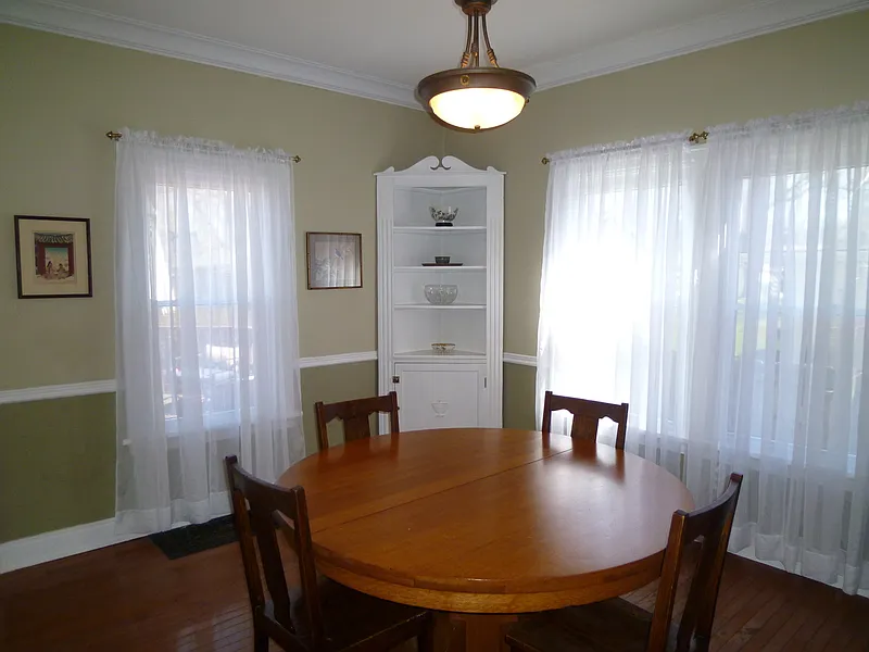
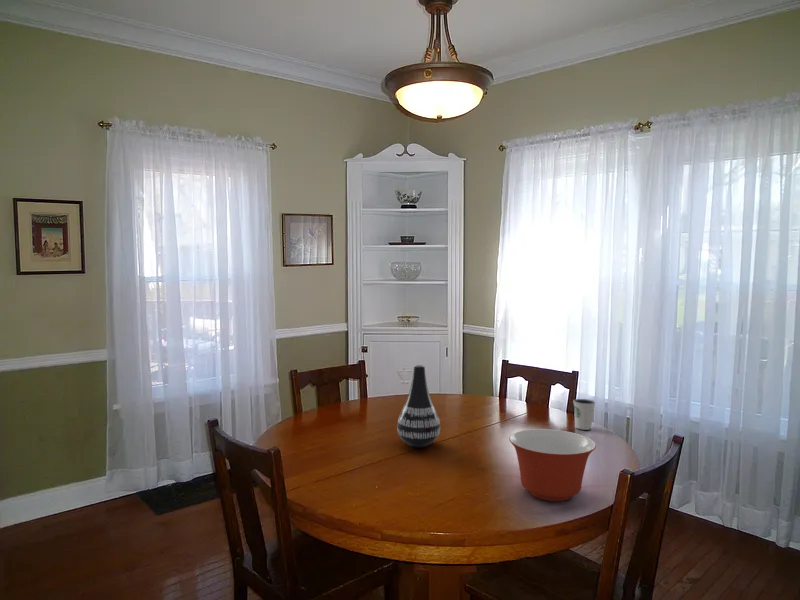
+ vase [396,364,441,449]
+ dixie cup [572,398,596,431]
+ mixing bowl [508,428,597,502]
